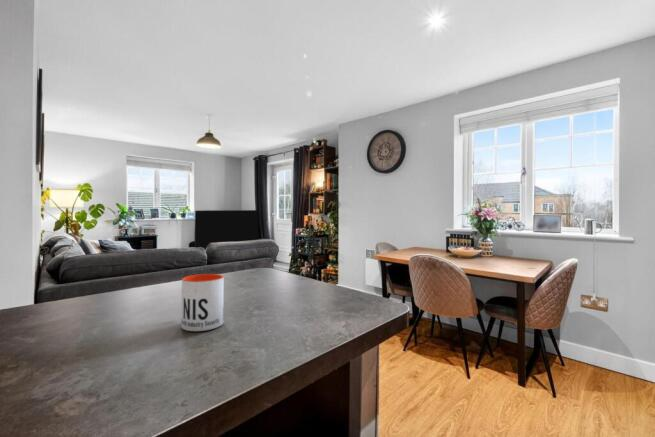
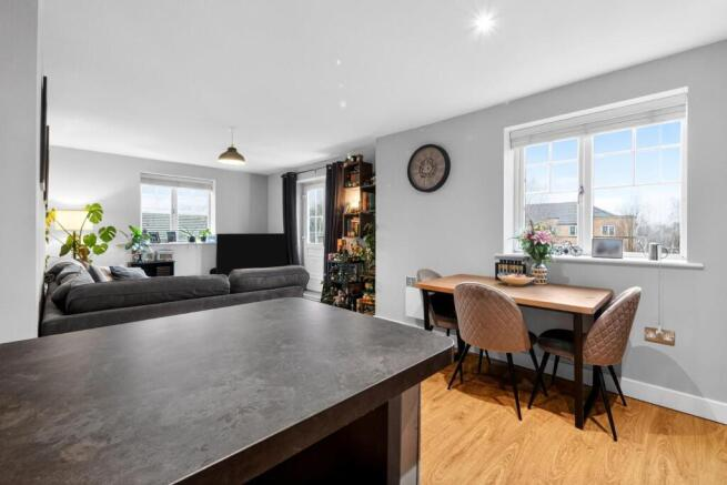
- mug [181,273,225,332]
